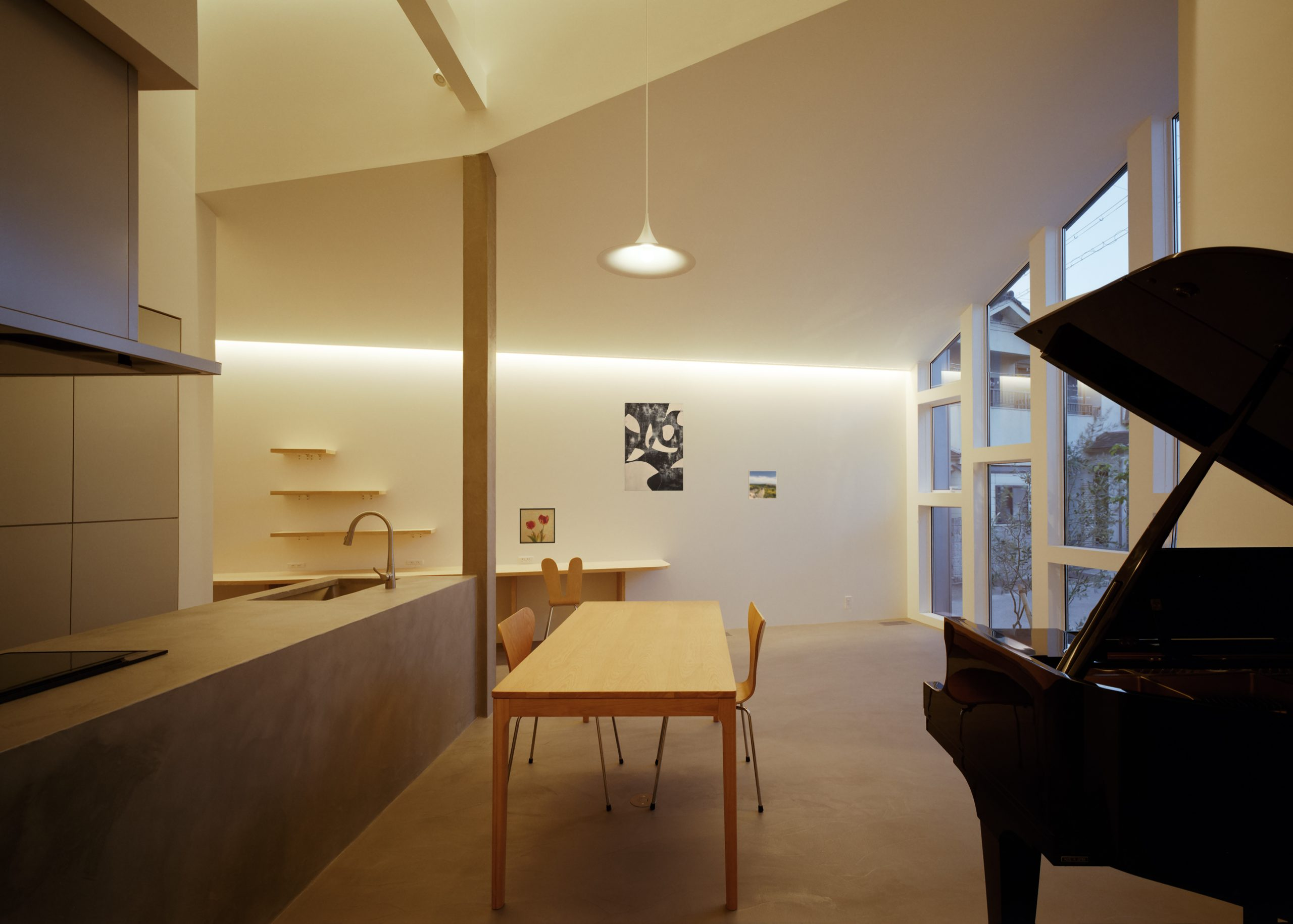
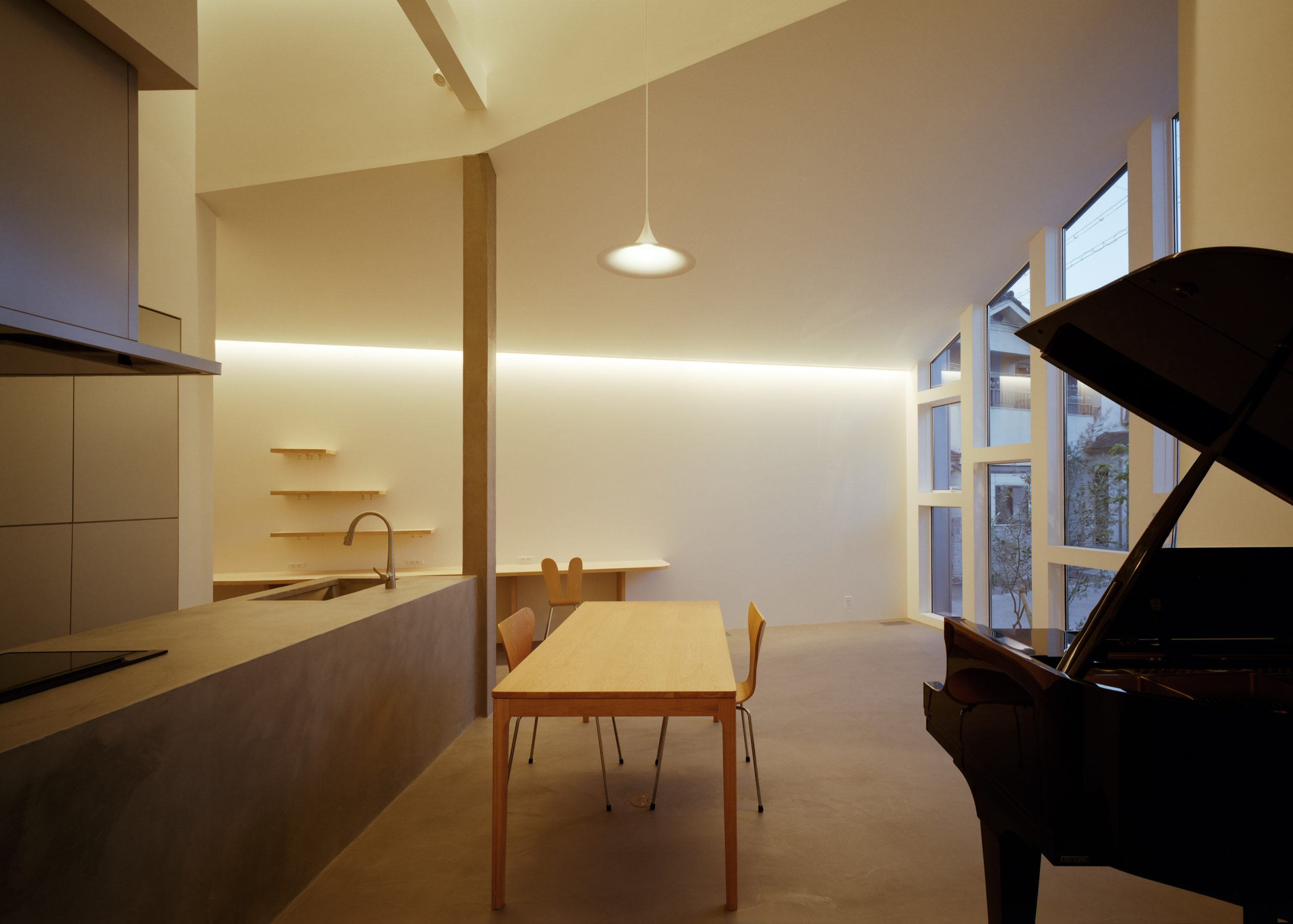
- wall art [519,508,556,544]
- wall art [624,402,683,492]
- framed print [748,470,777,499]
